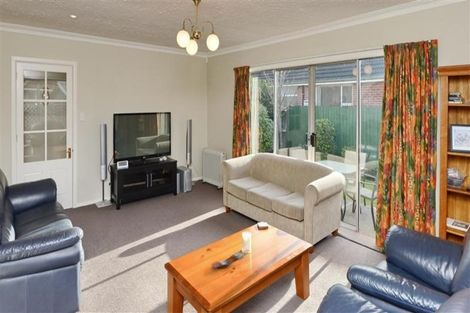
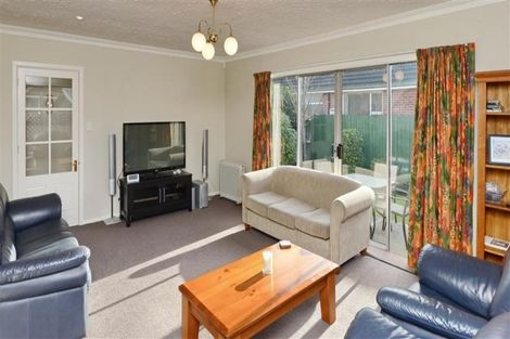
- magazine [211,251,246,269]
